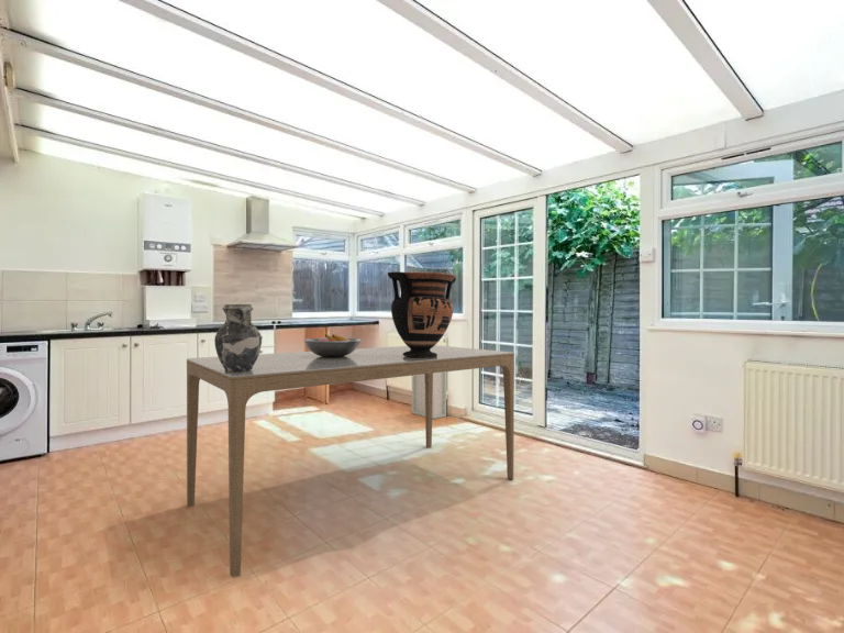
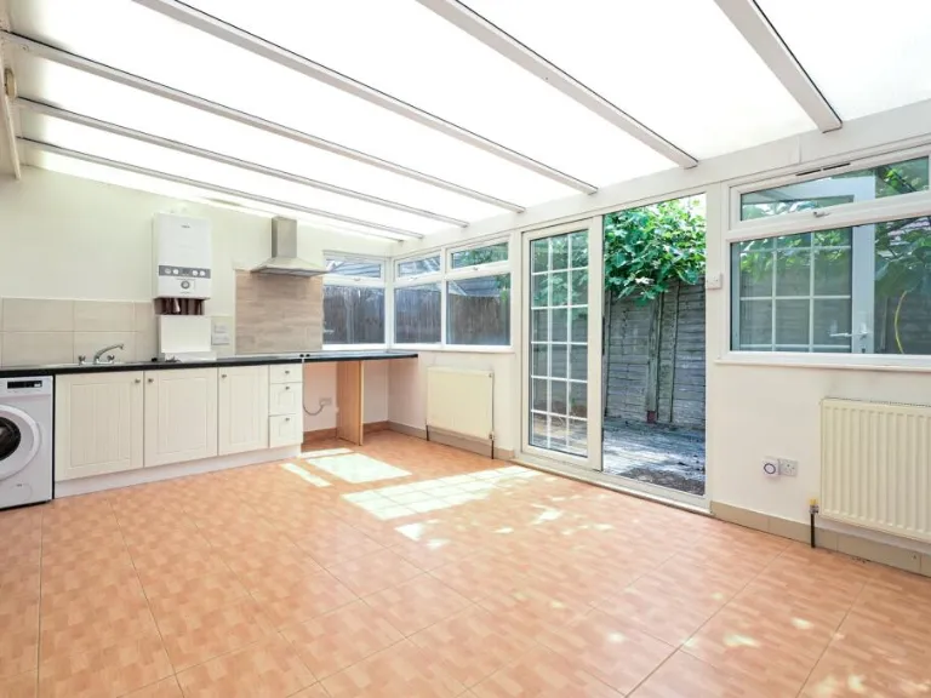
- storage cabinet [411,371,447,420]
- vase [387,270,457,357]
- fruit bowl [303,333,363,357]
- ceramic jug [213,303,263,371]
- dining table [186,344,515,578]
